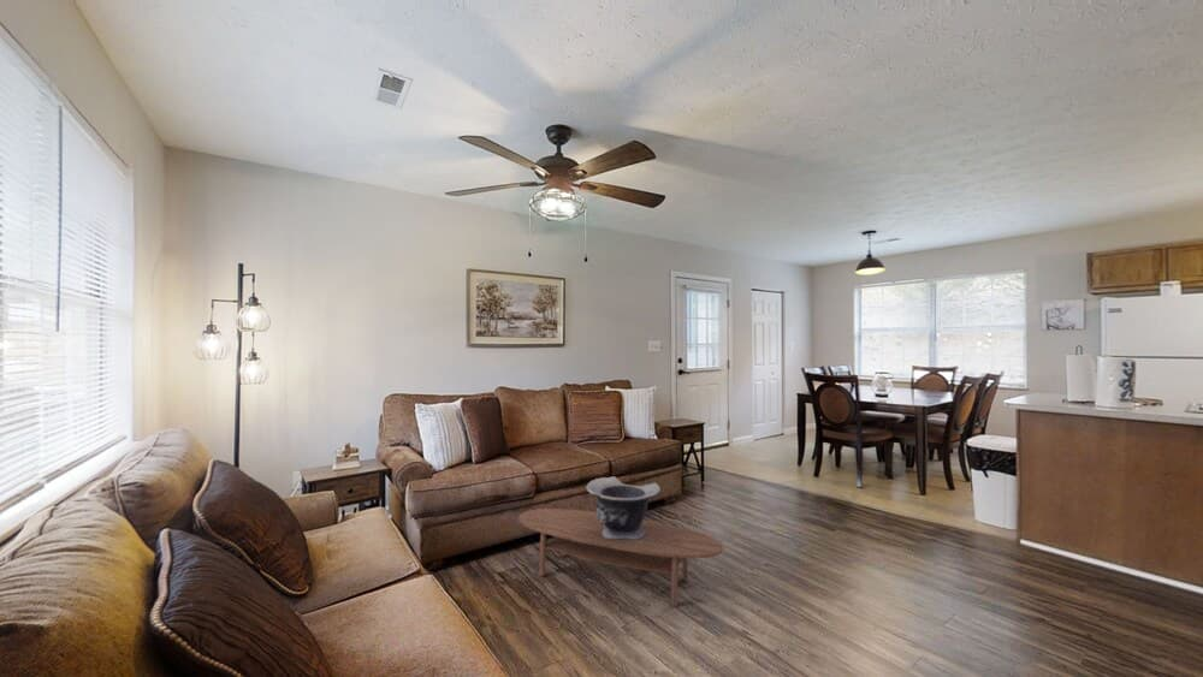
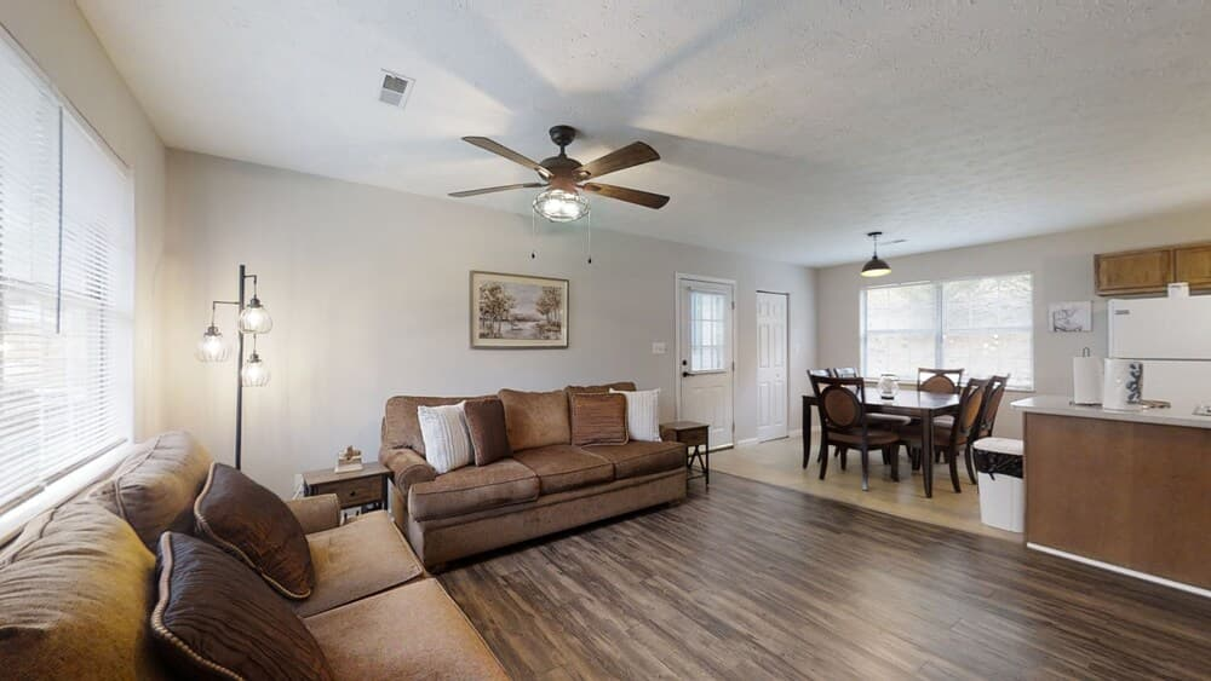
- decorative bowl [585,476,662,540]
- coffee table [517,507,724,608]
